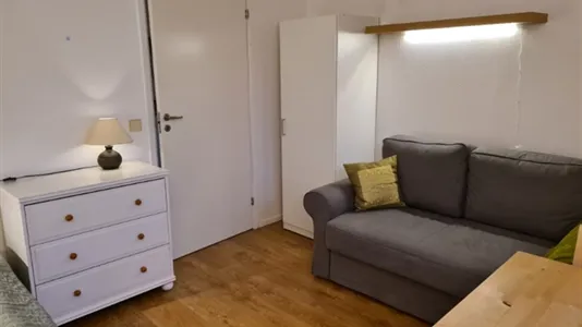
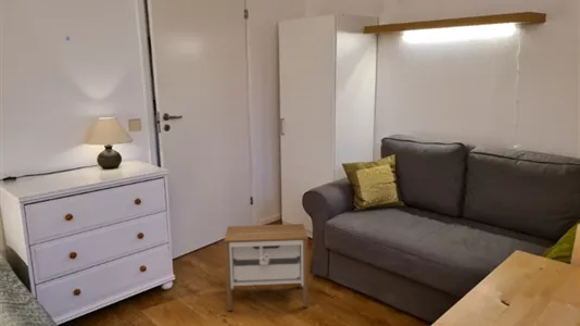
+ nightstand [223,223,310,312]
